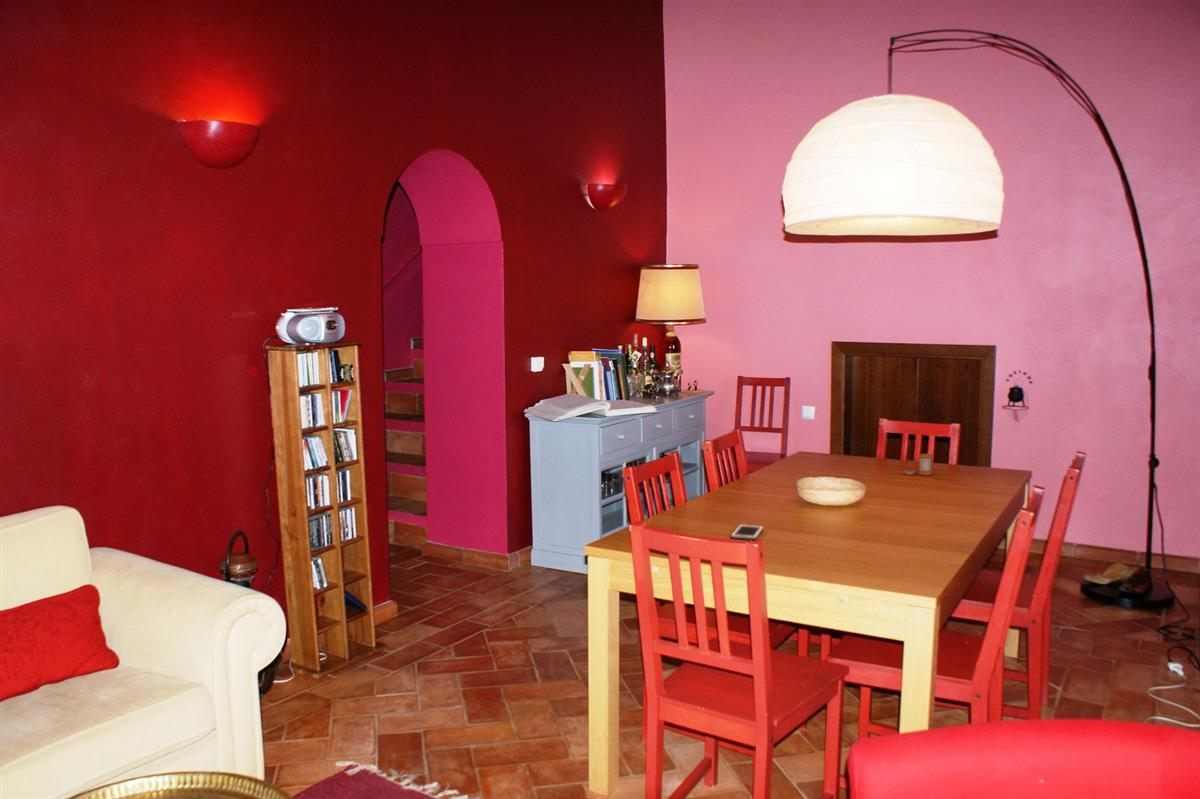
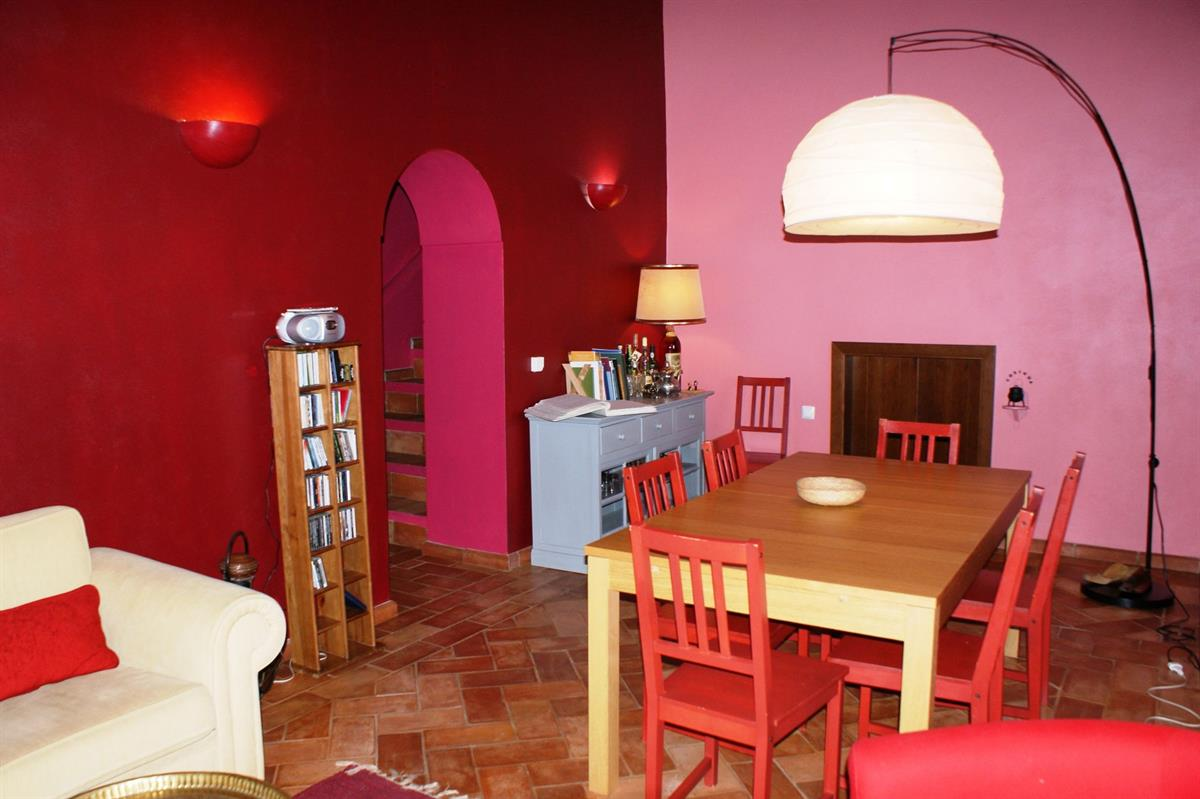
- cell phone [730,523,765,541]
- candle [901,453,934,477]
